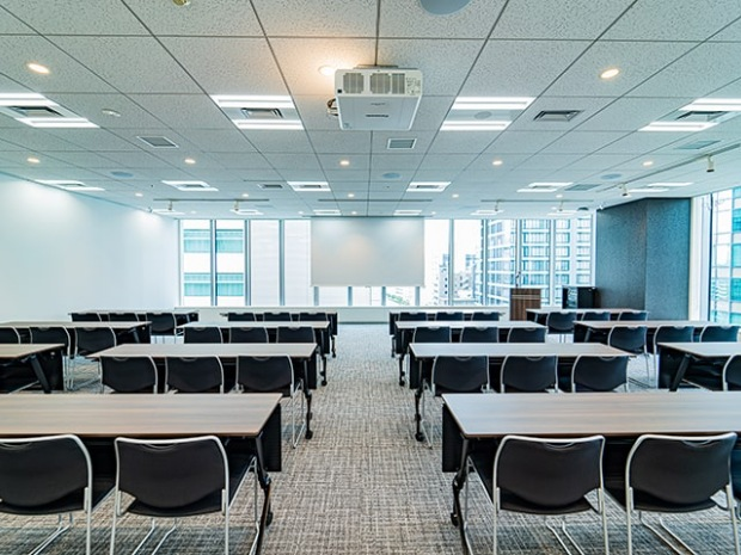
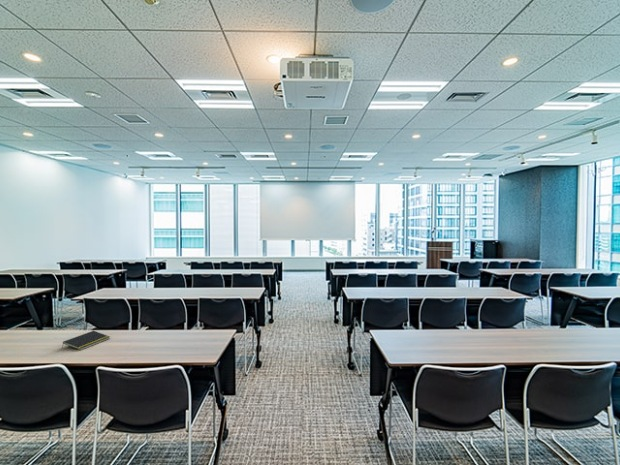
+ notepad [61,330,111,351]
